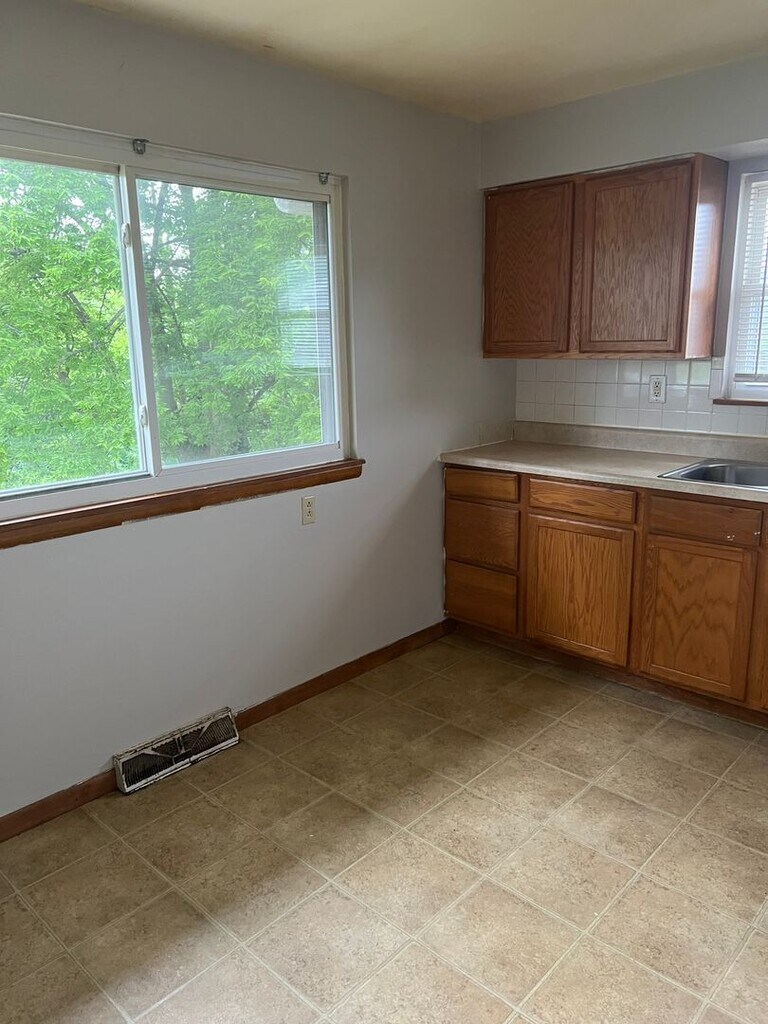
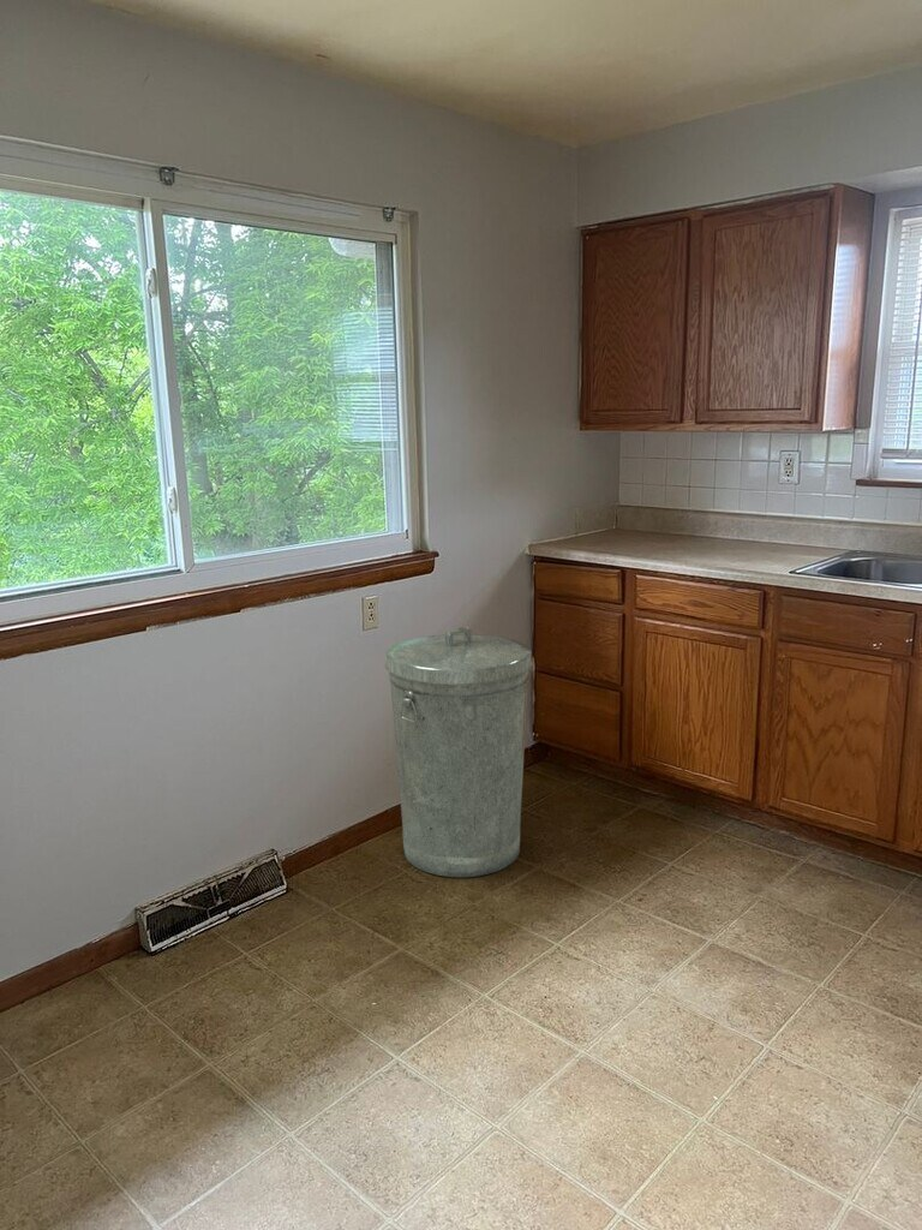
+ trash can [384,626,534,878]
